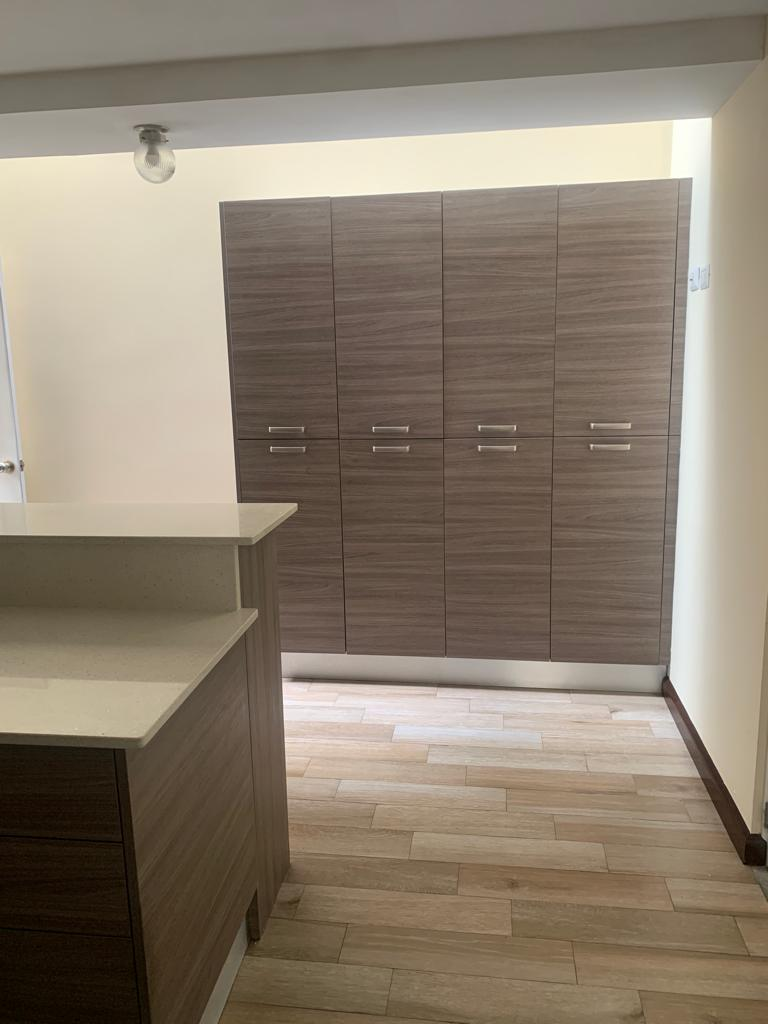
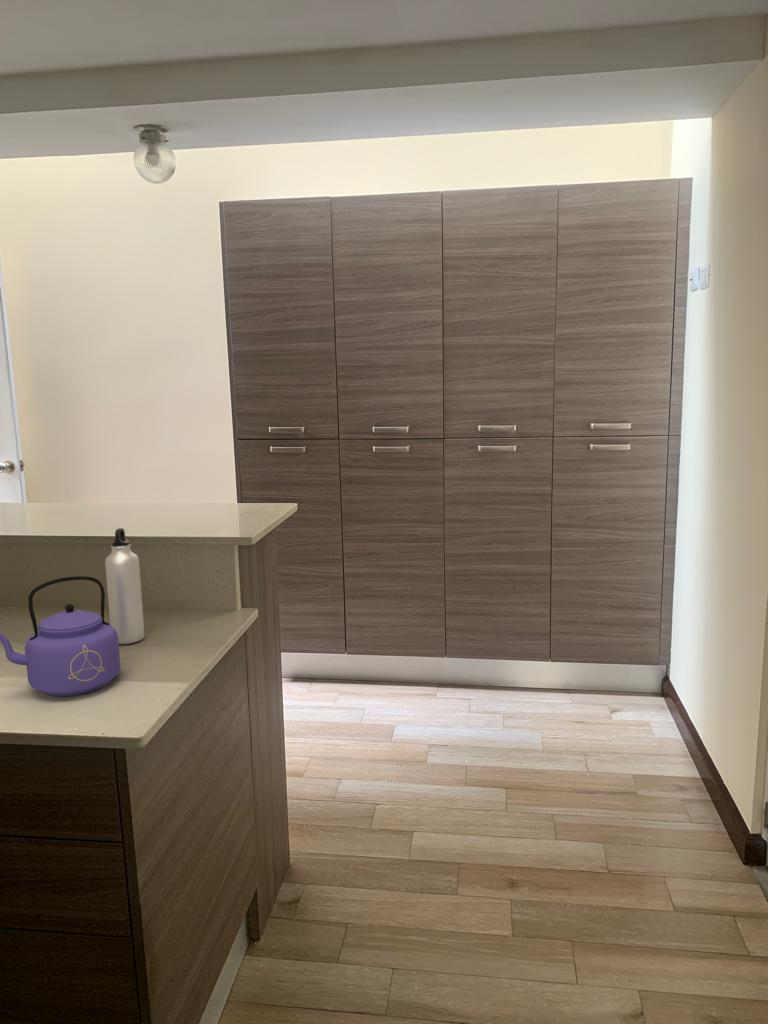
+ kettle [0,575,122,697]
+ water bottle [104,527,145,645]
